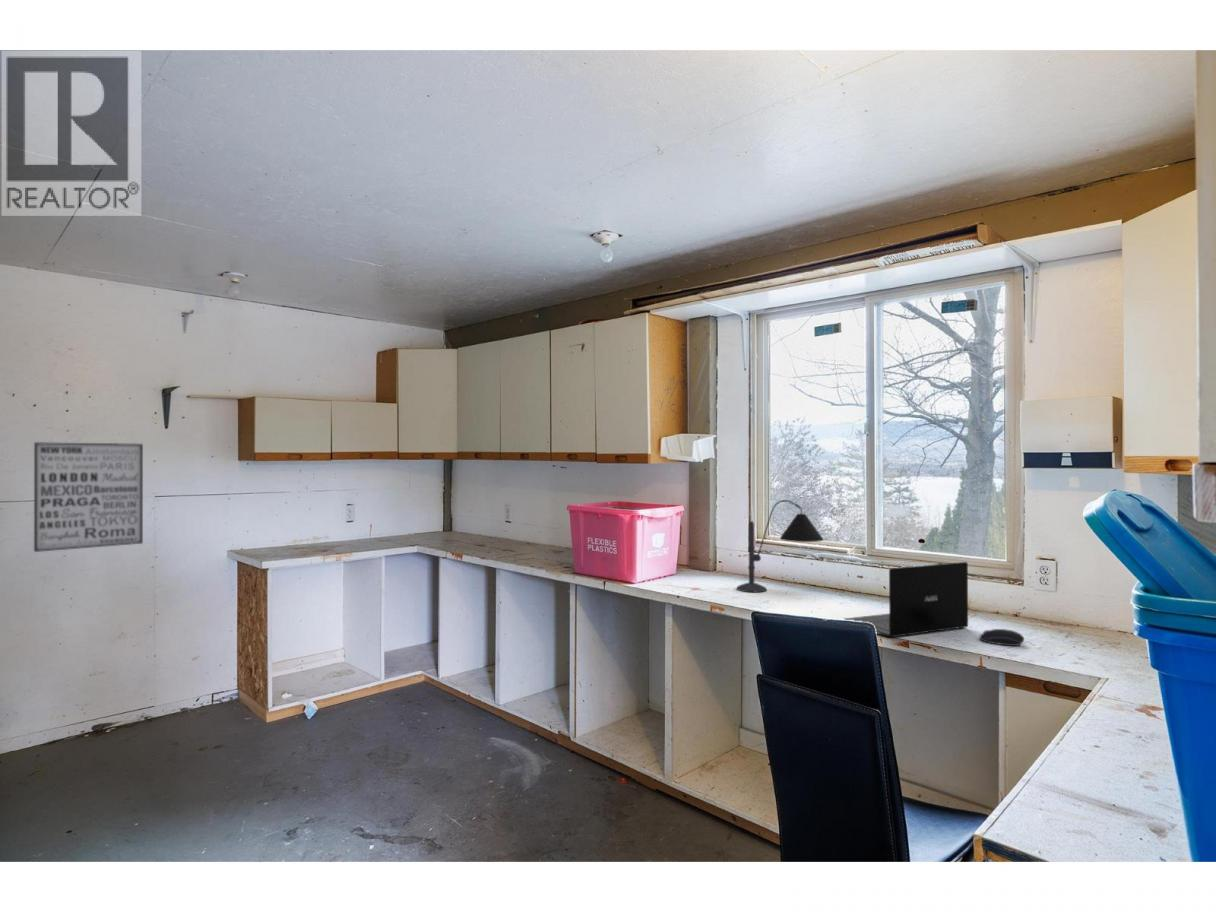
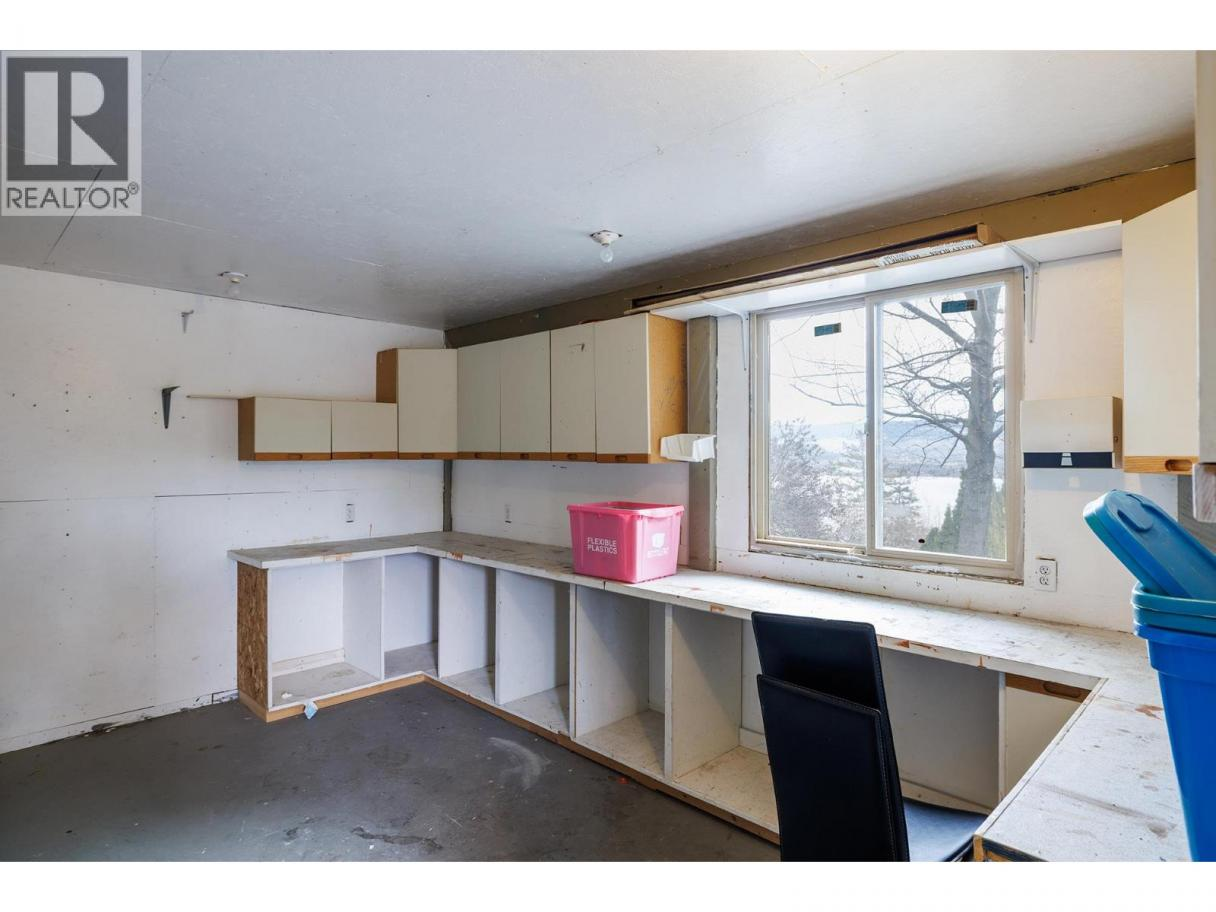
- laptop [844,561,969,638]
- computer mouse [978,628,1025,647]
- wall art [33,441,144,553]
- desk lamp [736,499,824,593]
